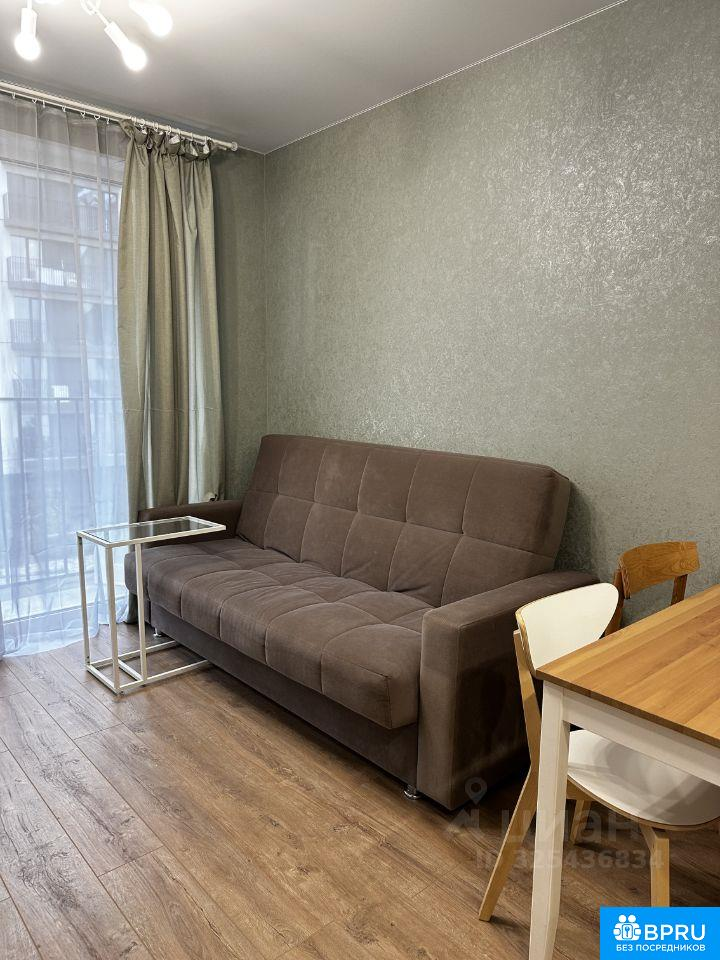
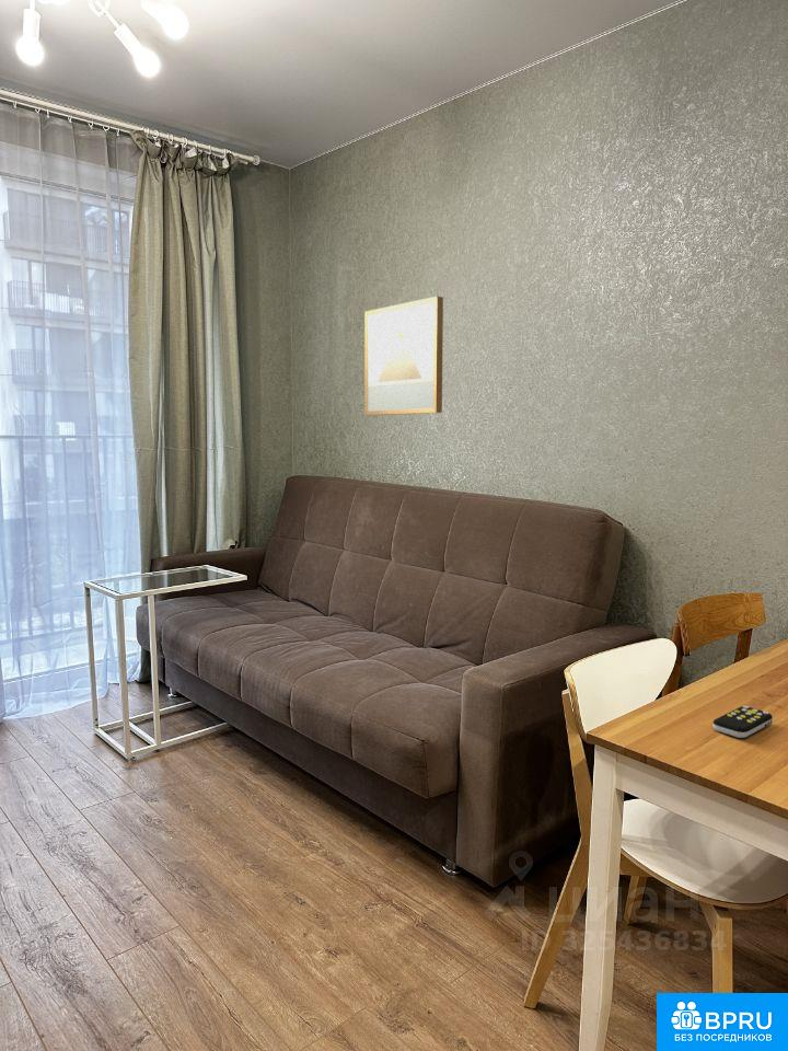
+ remote control [711,705,774,739]
+ wall art [363,296,444,417]
